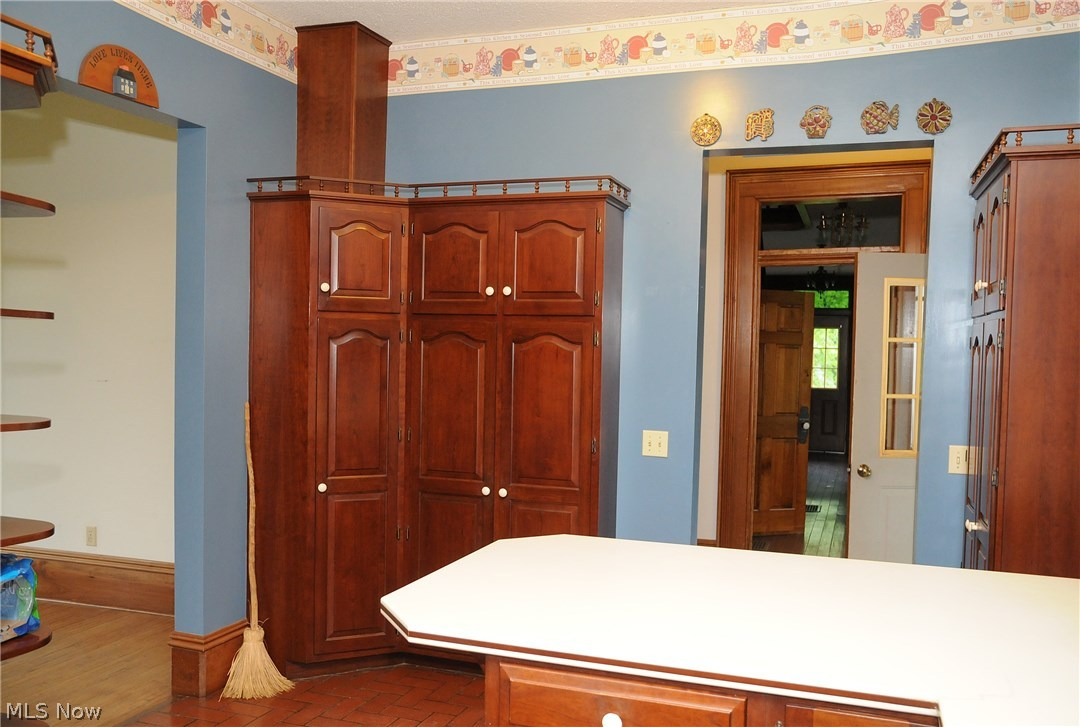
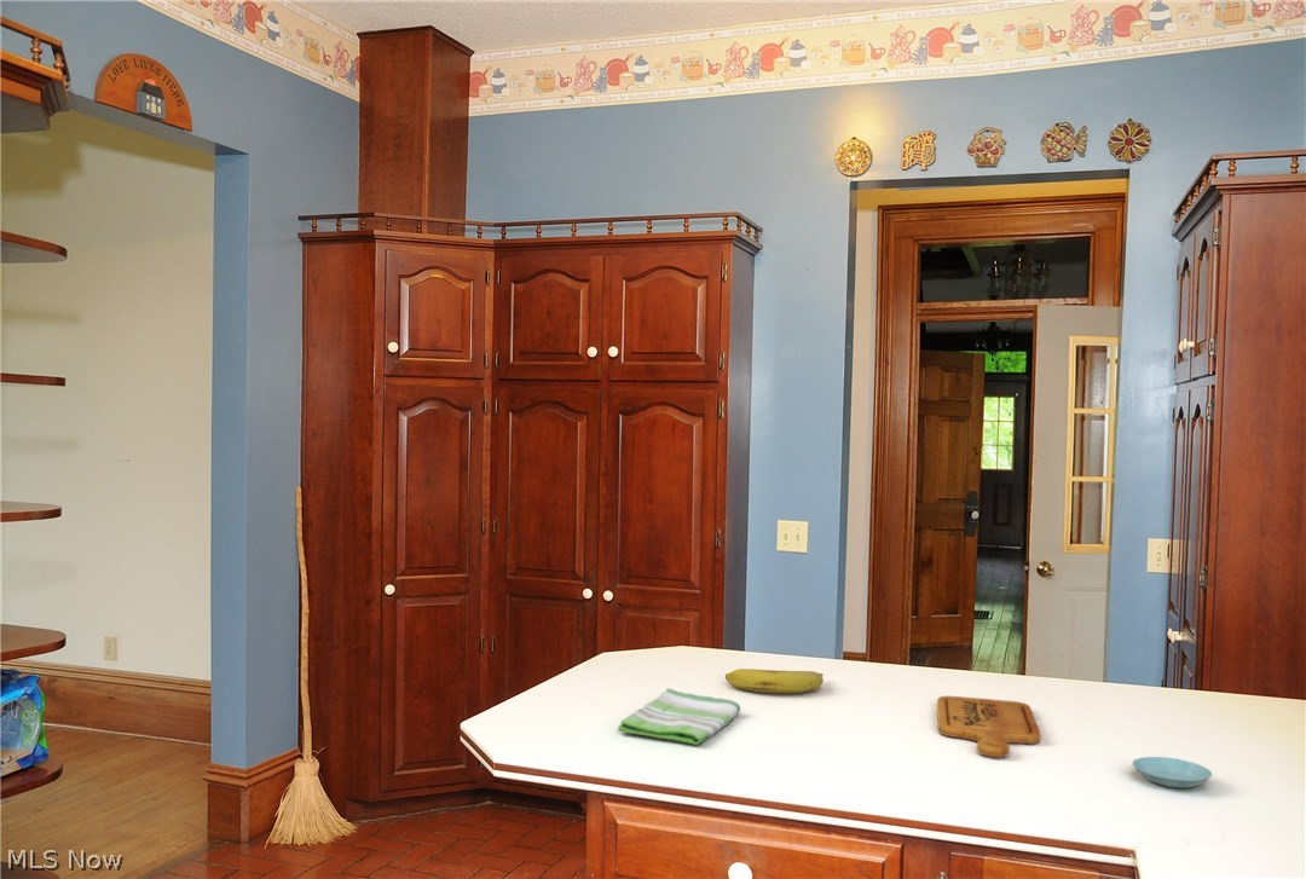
+ cutting board [936,695,1042,758]
+ dish towel [617,687,741,746]
+ saucer [1131,756,1213,790]
+ fruit [724,667,825,695]
